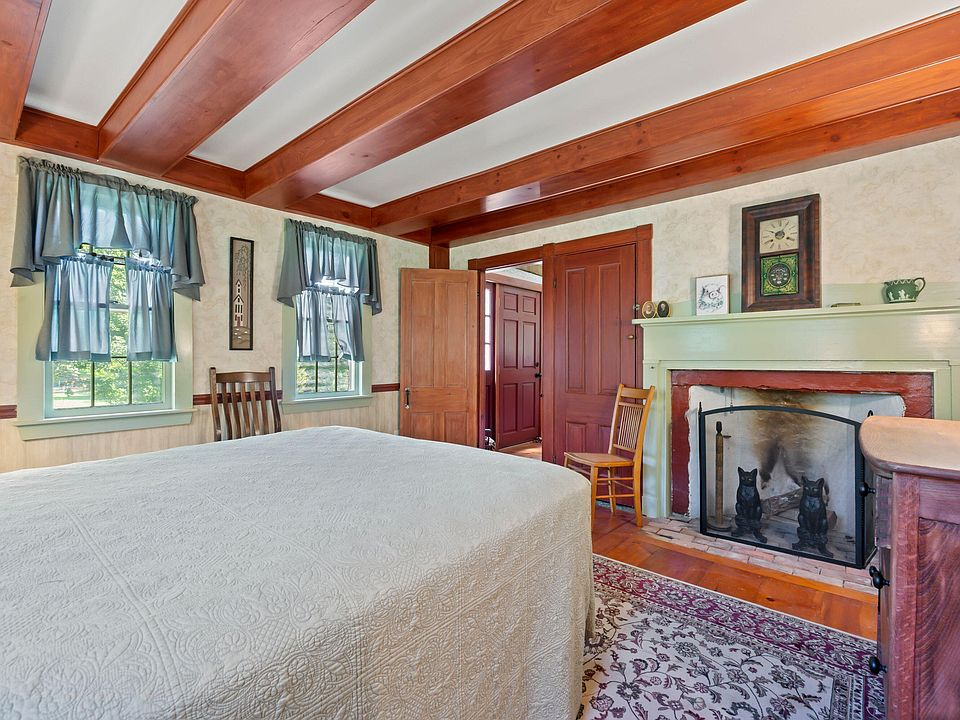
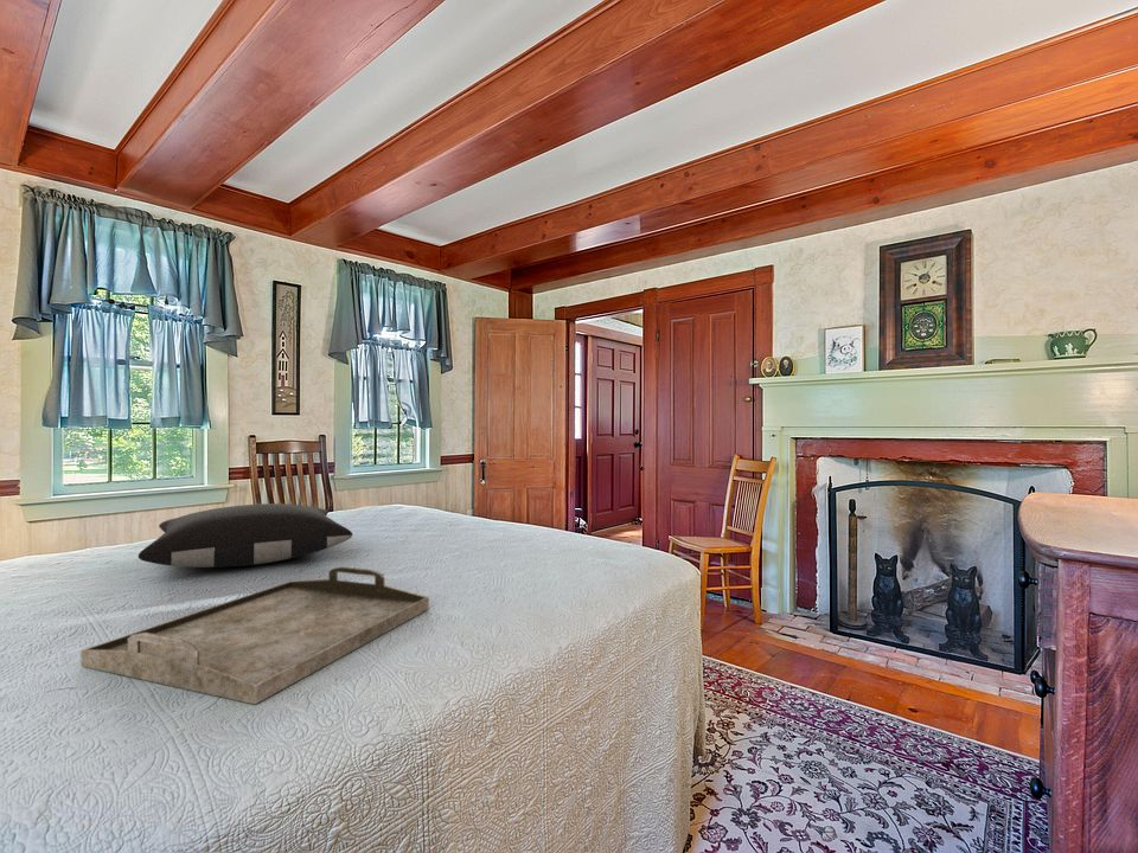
+ serving tray [79,565,430,705]
+ pillow [138,502,353,569]
